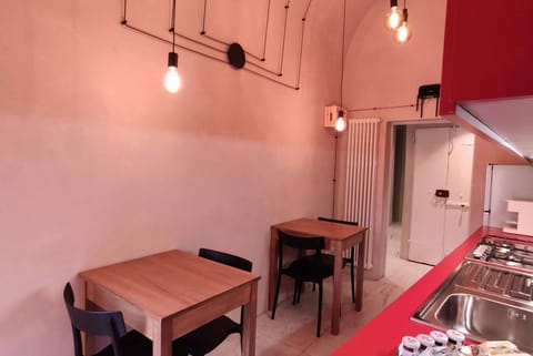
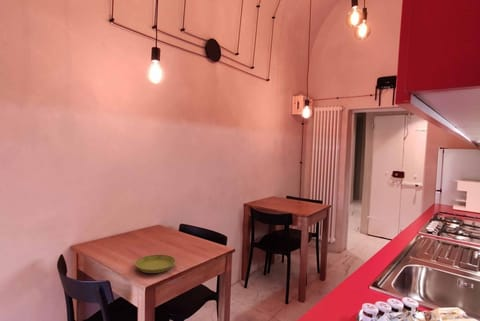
+ saucer [134,254,176,274]
